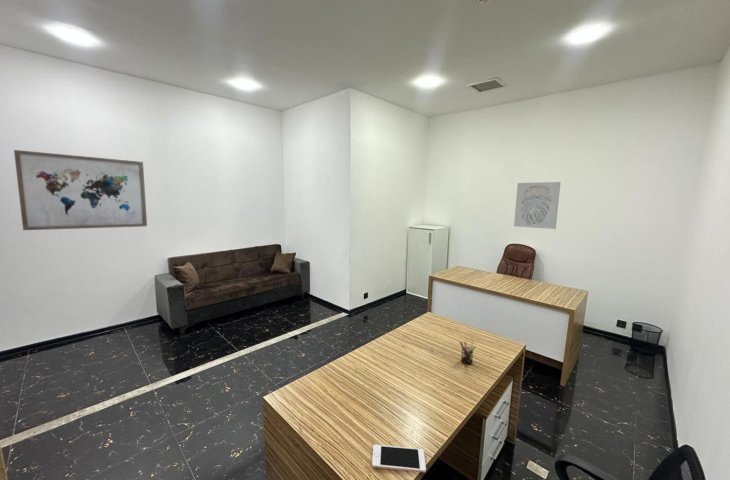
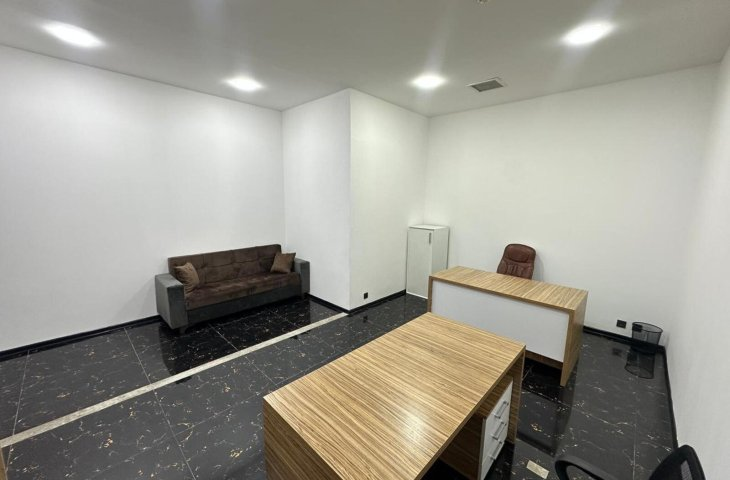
- wall art [513,181,561,230]
- pen holder [459,340,477,365]
- cell phone [371,444,427,474]
- wall art [13,149,148,231]
